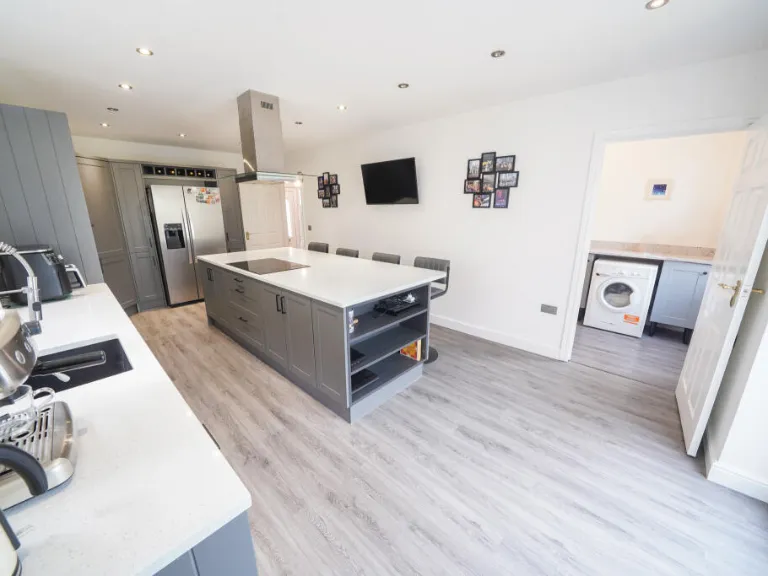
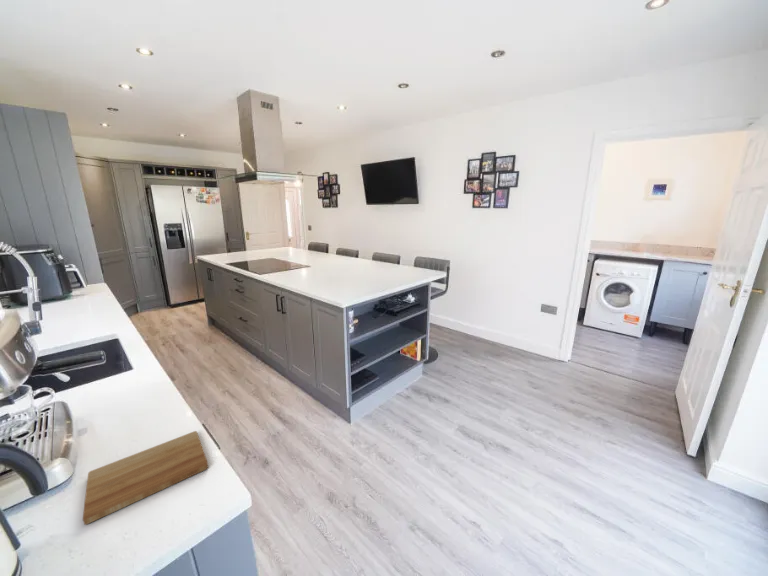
+ cutting board [82,430,209,526]
